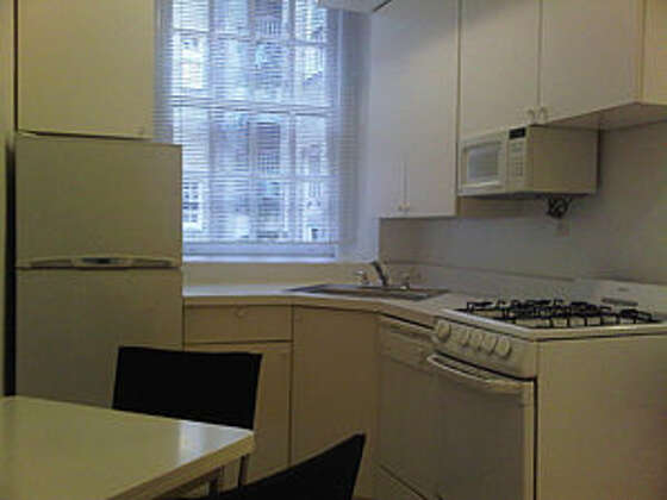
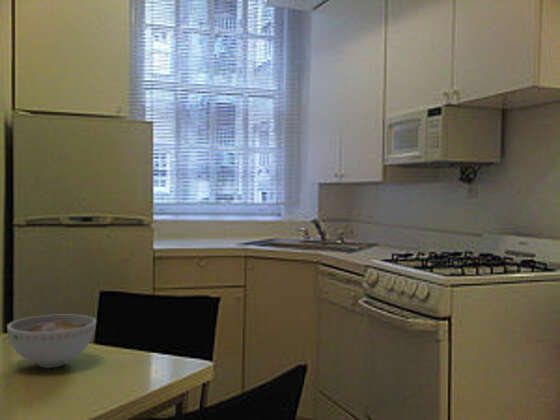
+ bowl [6,313,97,369]
